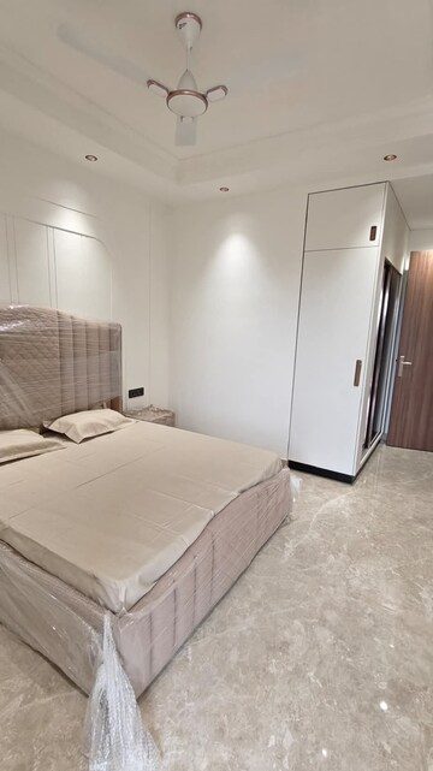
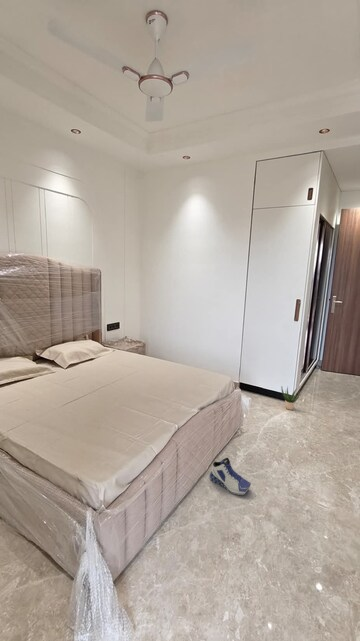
+ sneaker [208,457,252,496]
+ potted plant [280,386,301,411]
